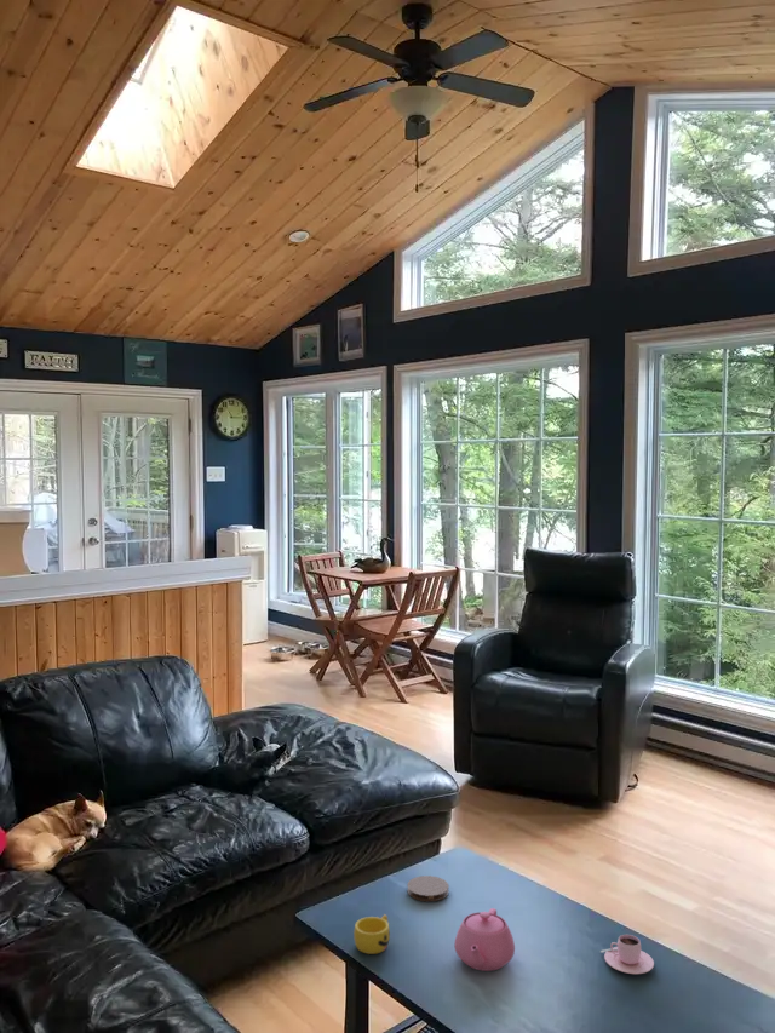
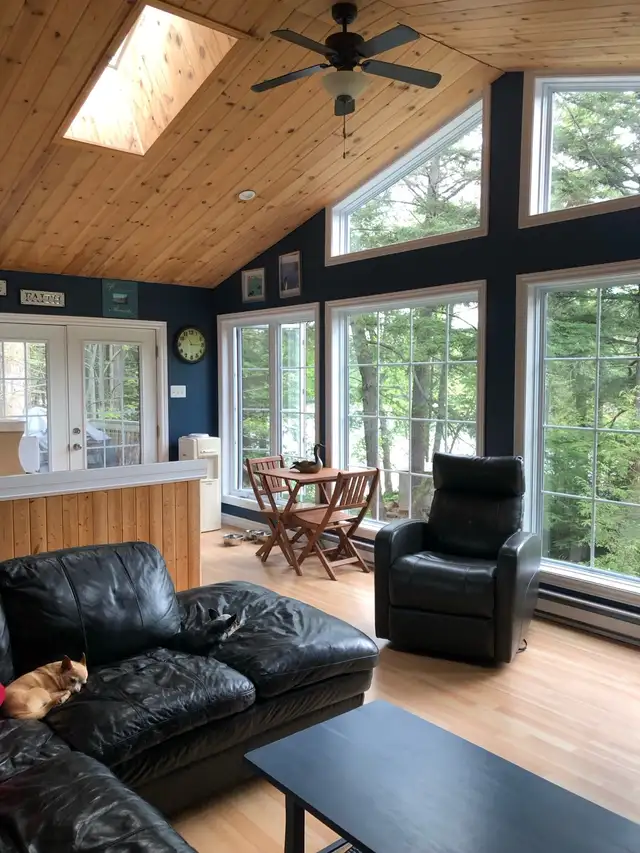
- teapot [454,907,516,972]
- cup [352,913,391,955]
- teacup [599,934,655,975]
- coaster [406,874,450,902]
